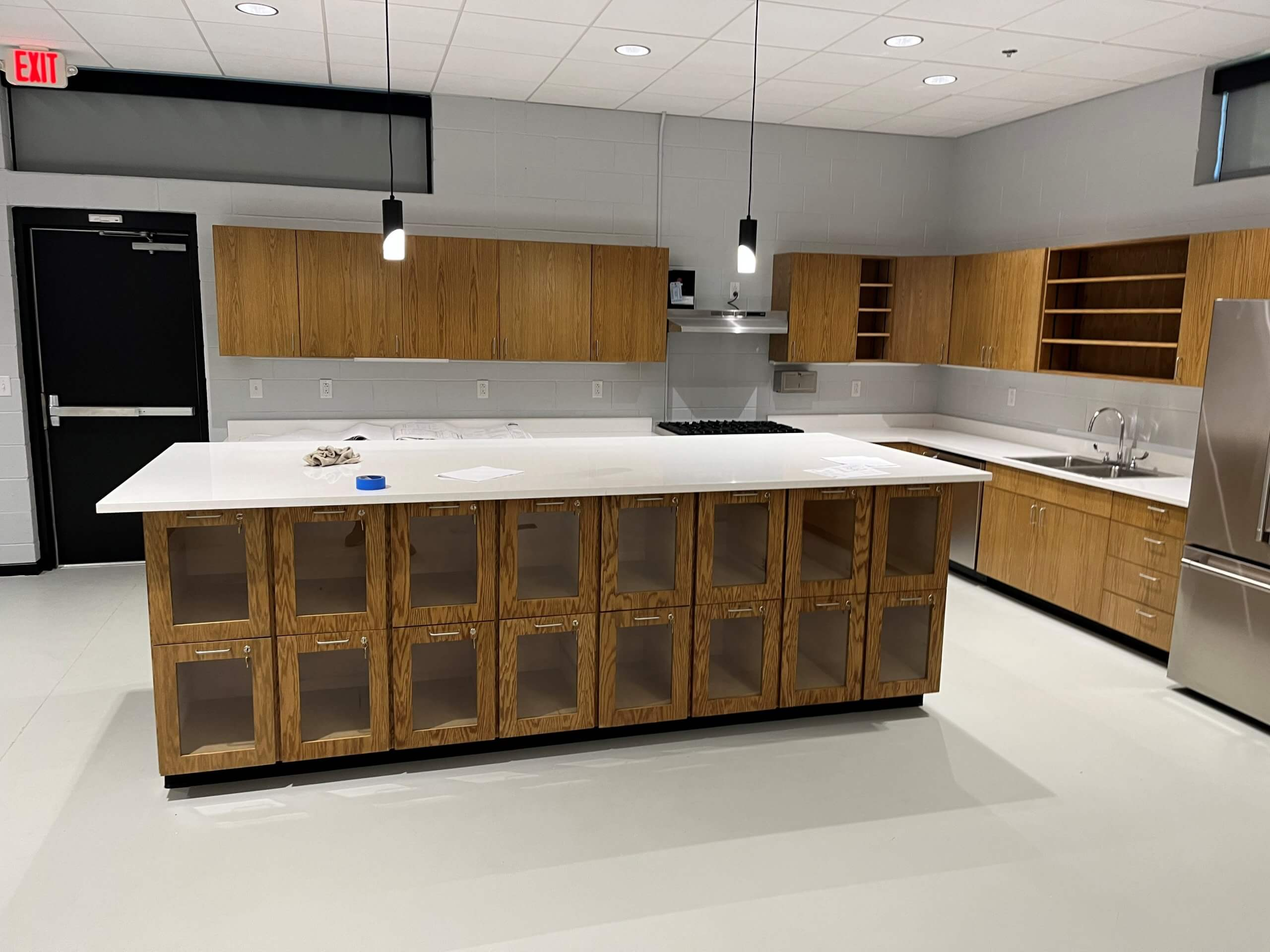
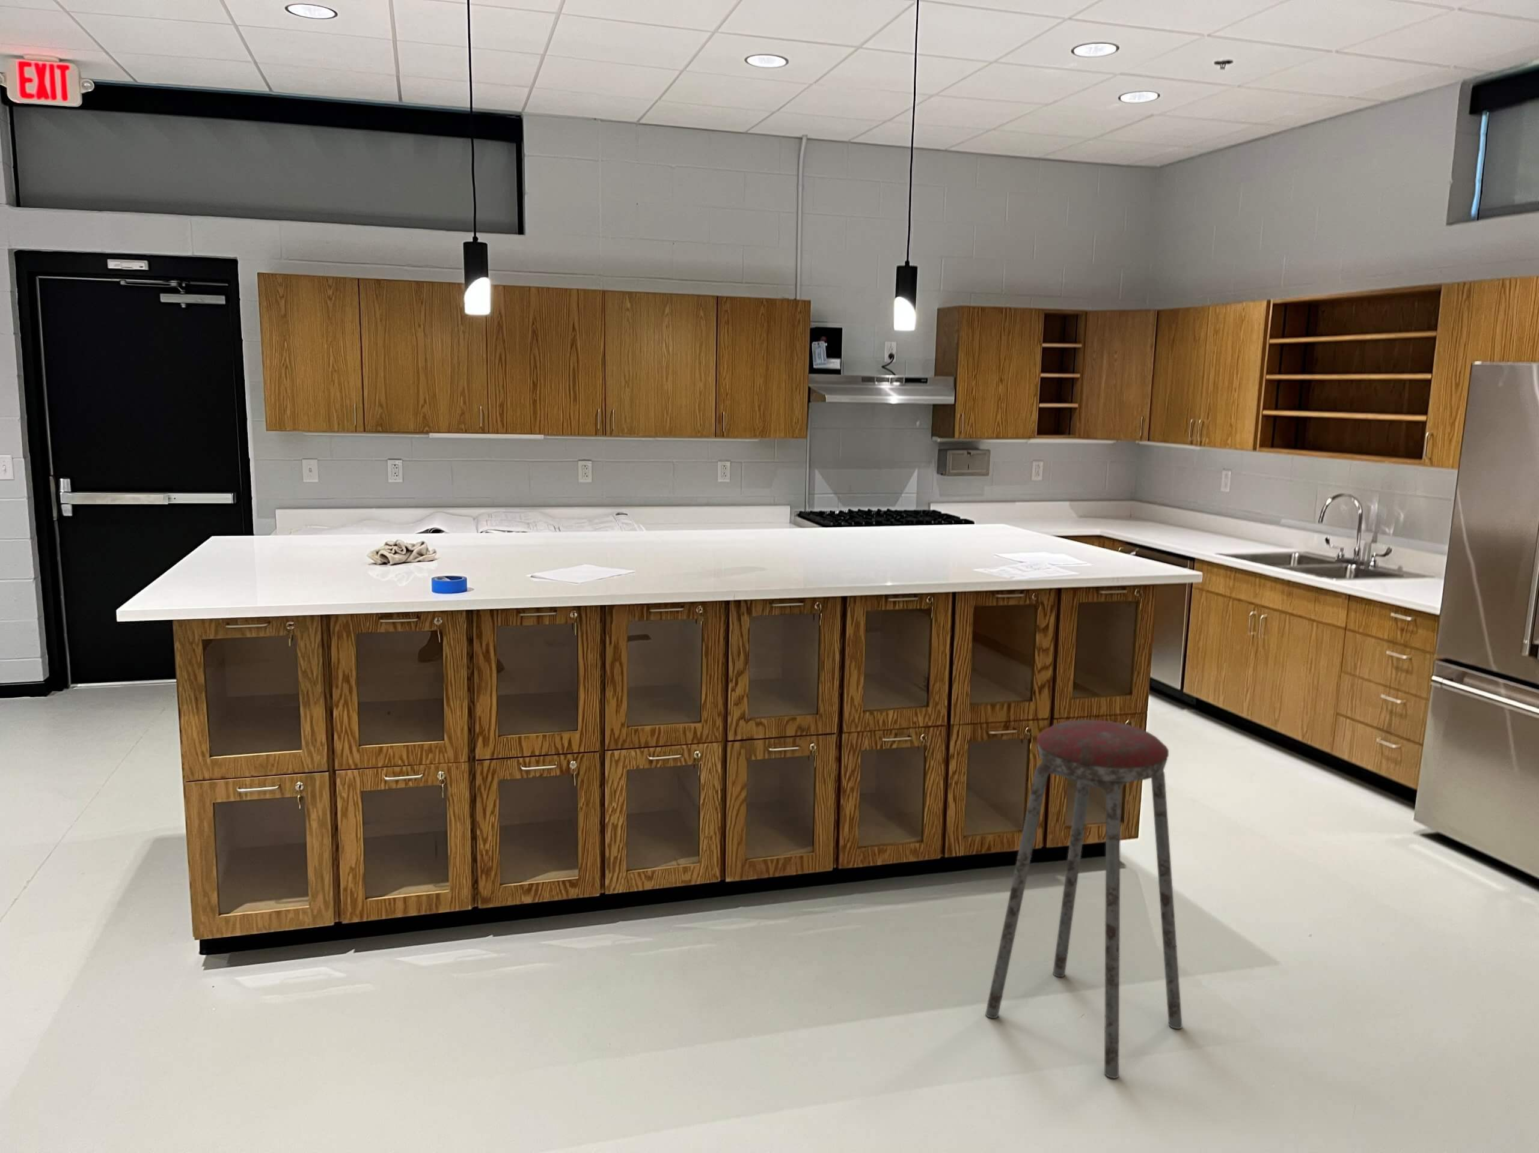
+ music stool [985,719,1183,1079]
